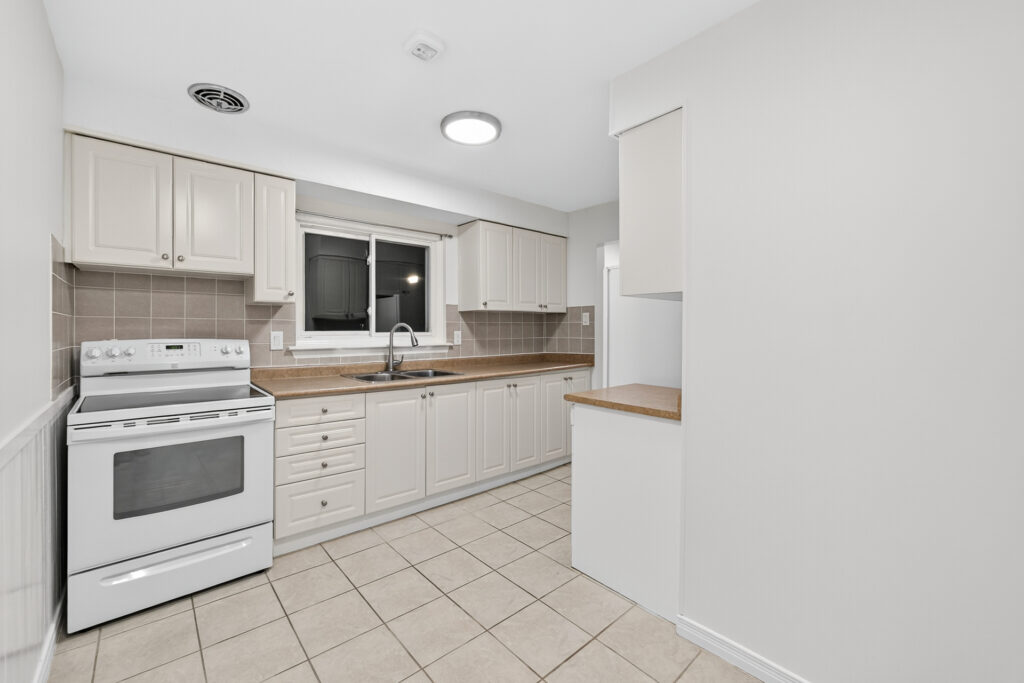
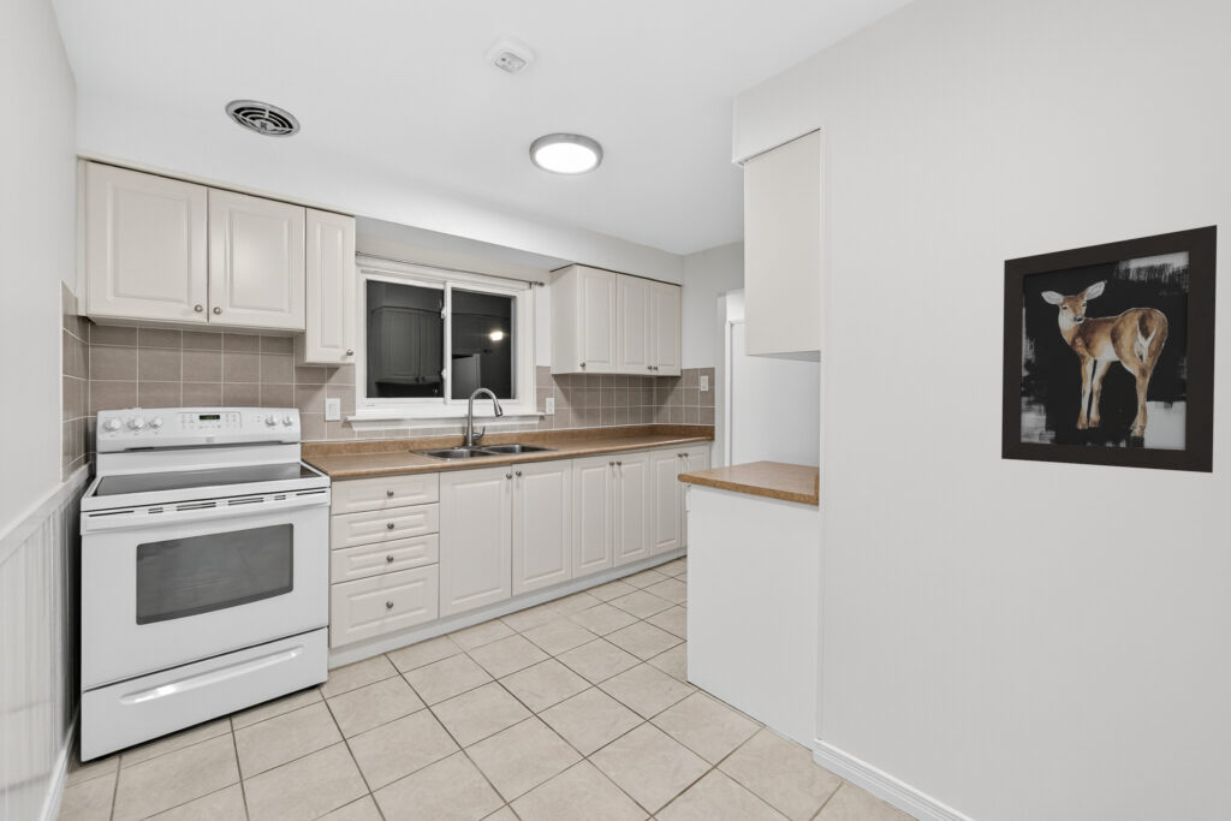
+ wall art [1000,224,1218,474]
